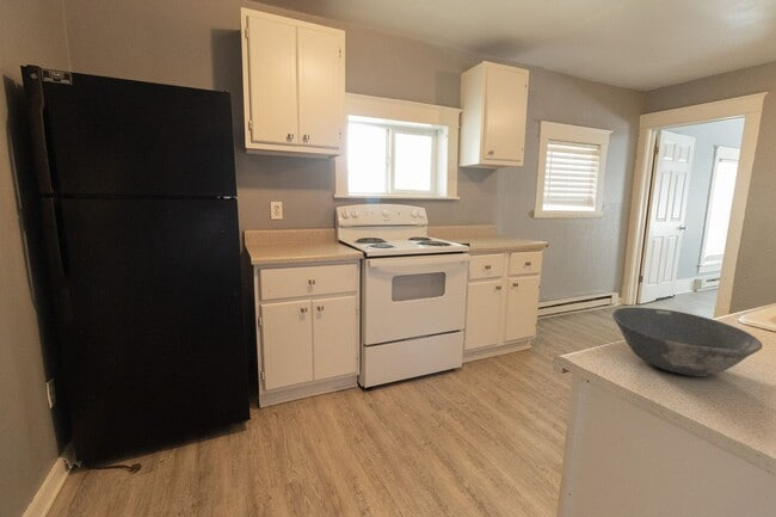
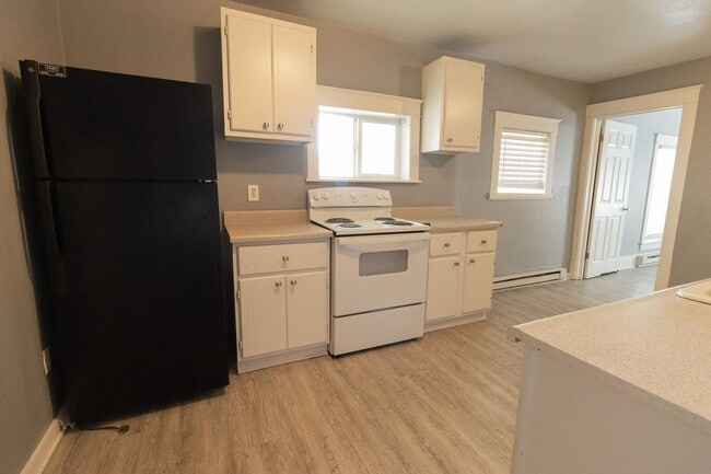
- bowl [611,307,763,377]
